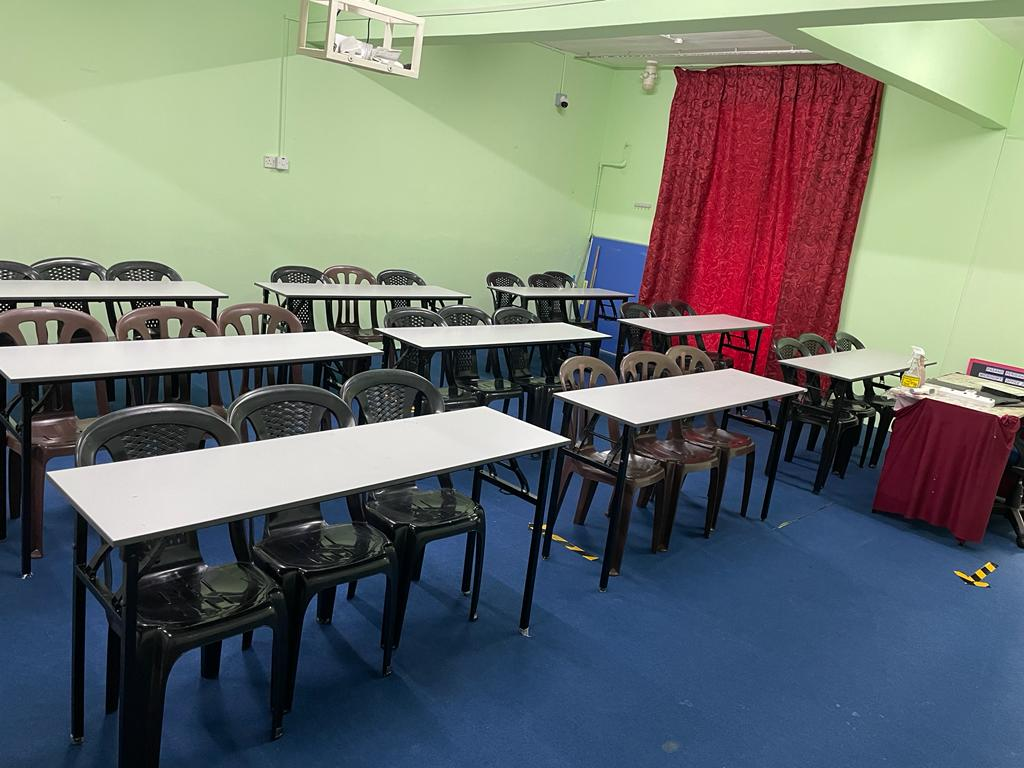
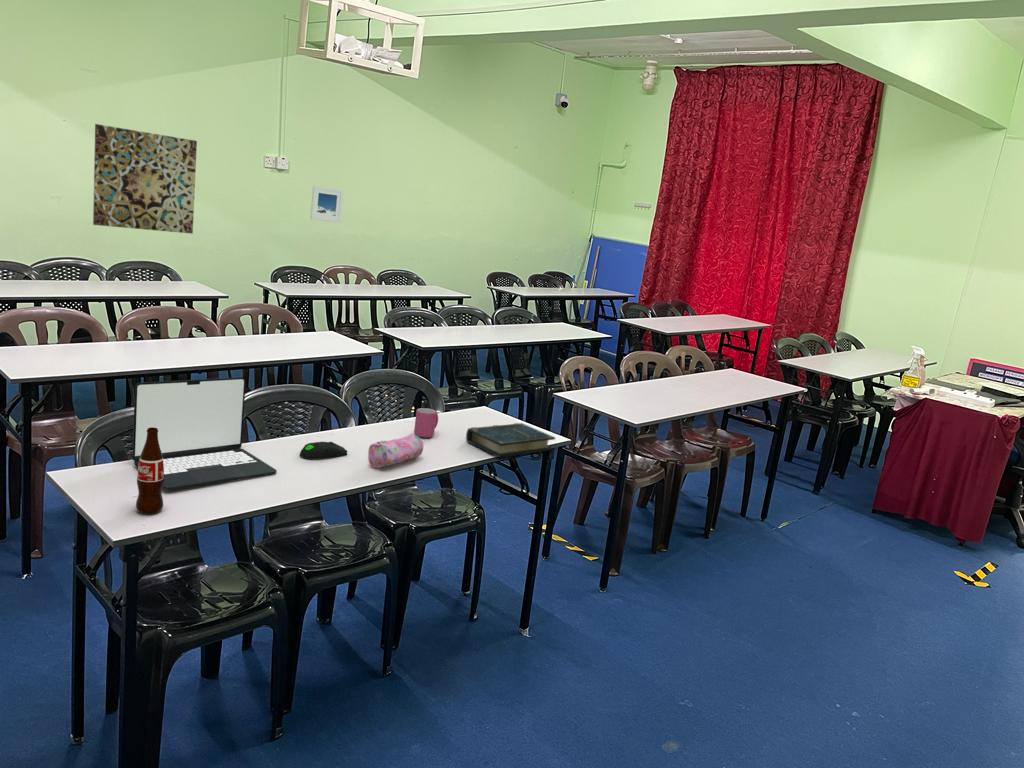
+ pencil case [367,433,425,469]
+ mug [413,407,439,439]
+ wall art [92,123,198,235]
+ book [465,422,556,458]
+ bottle [135,427,164,515]
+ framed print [309,185,344,223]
+ laptop [132,376,278,491]
+ computer mouse [299,441,348,460]
